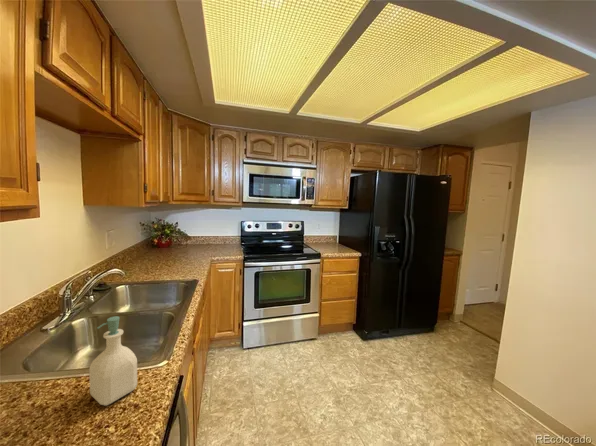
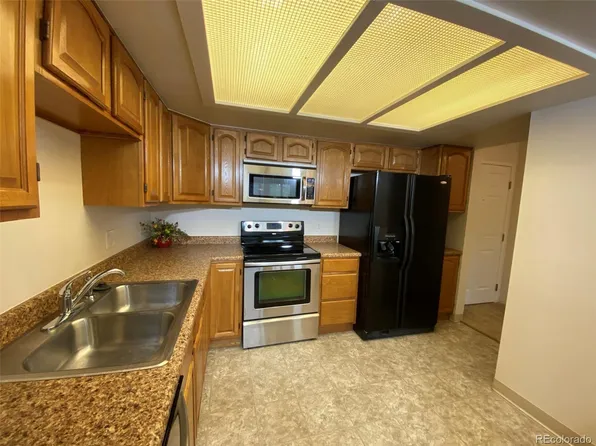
- soap bottle [88,315,138,407]
